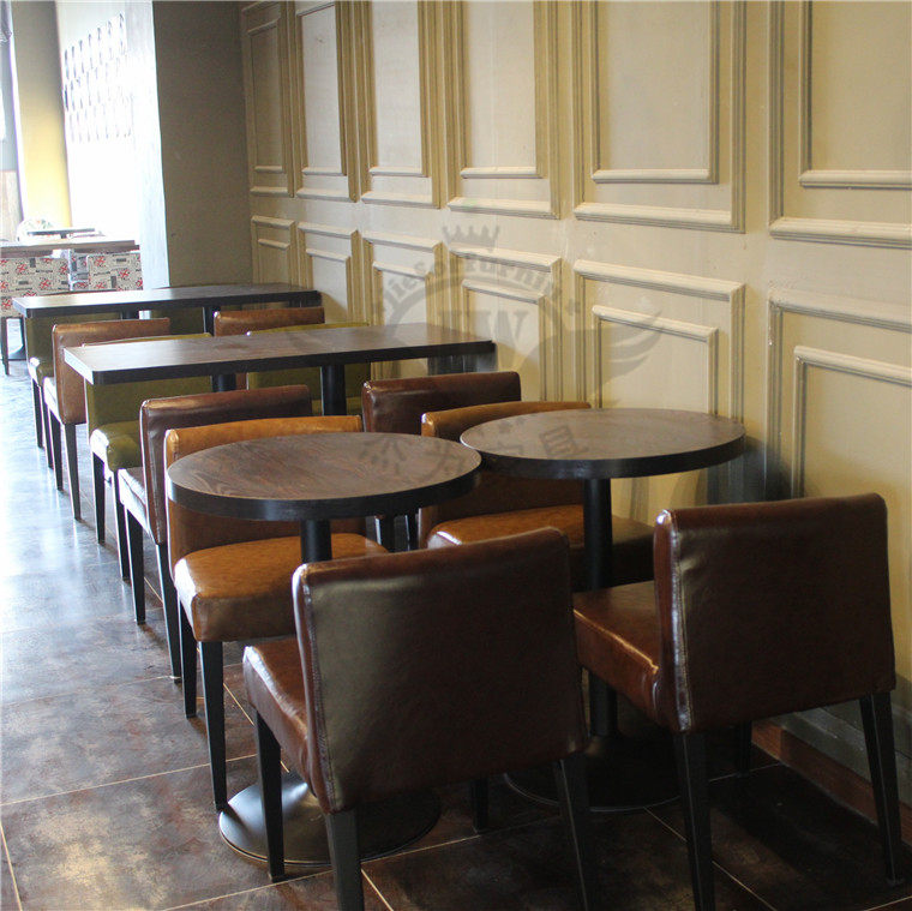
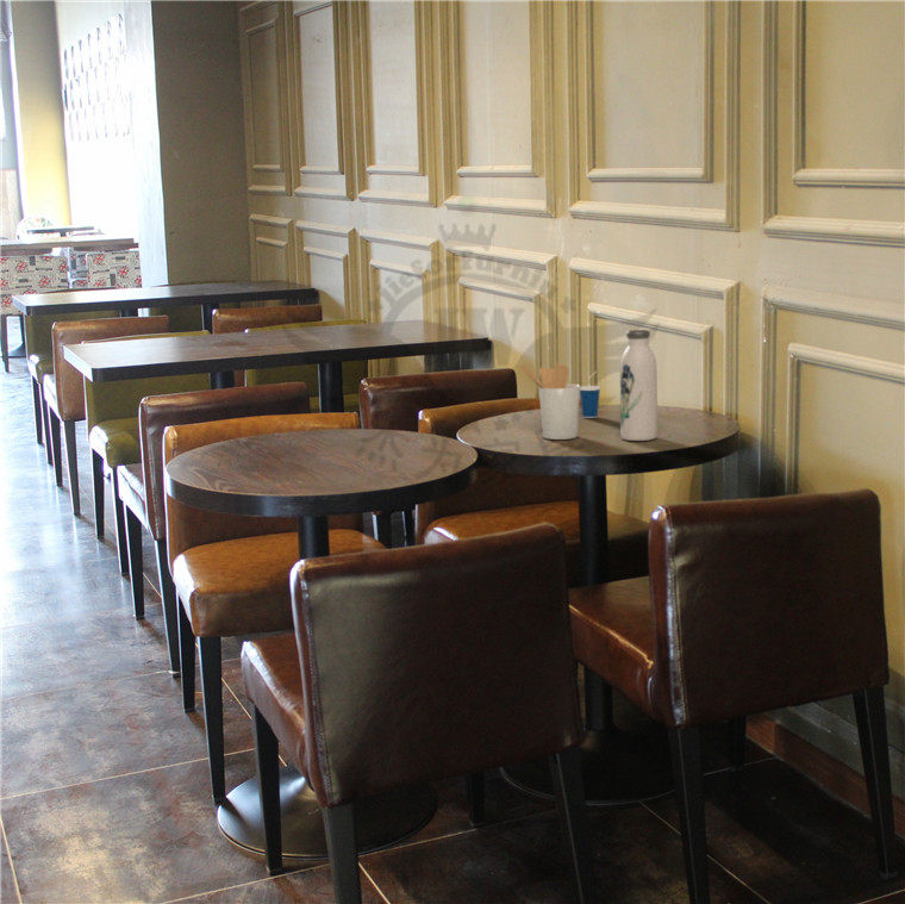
+ water bottle [619,329,659,442]
+ cup [580,370,603,419]
+ utensil holder [518,362,581,441]
